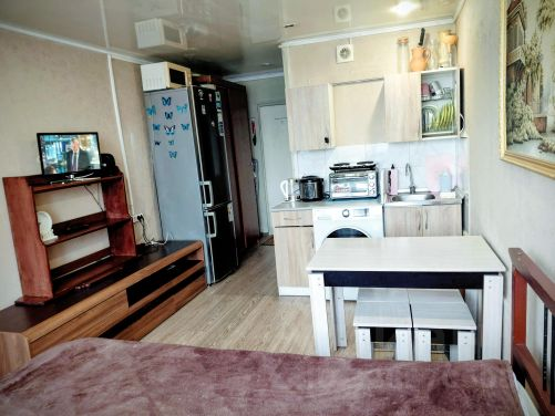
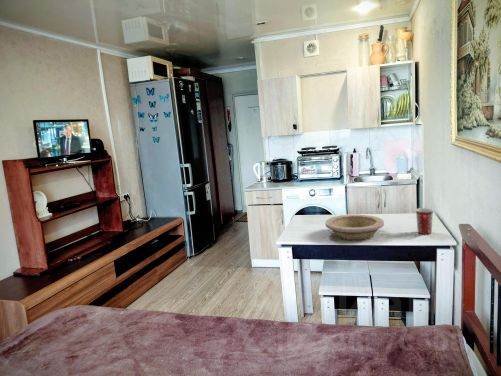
+ mug [415,207,434,235]
+ bowl [325,214,385,241]
